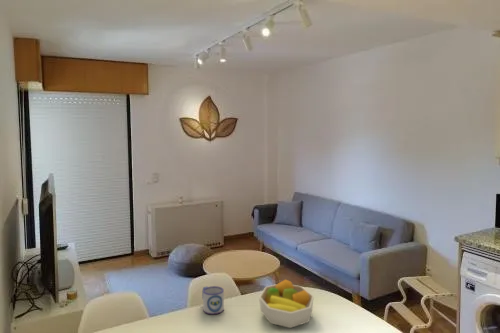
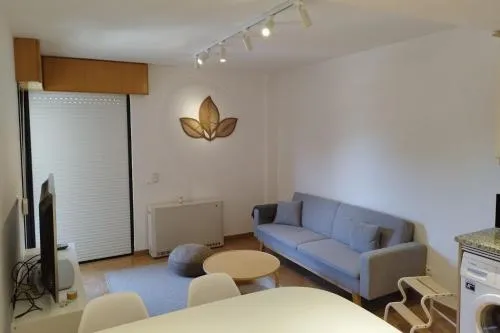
- fruit bowl [258,278,315,329]
- mug [201,285,225,315]
